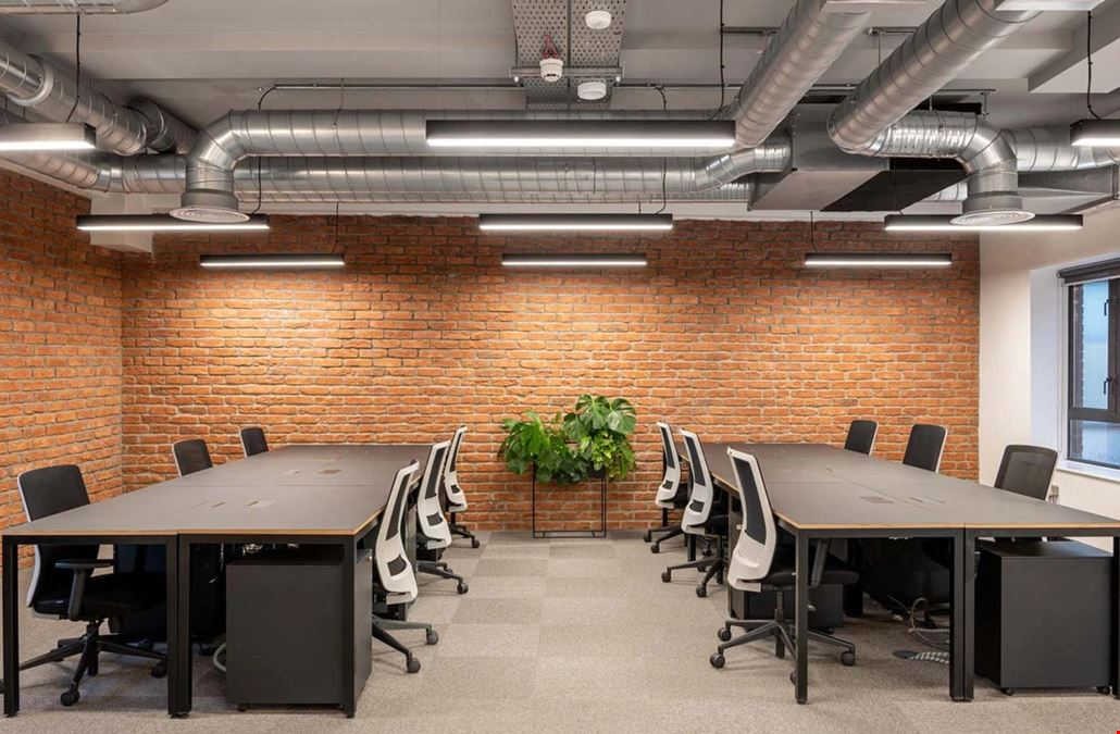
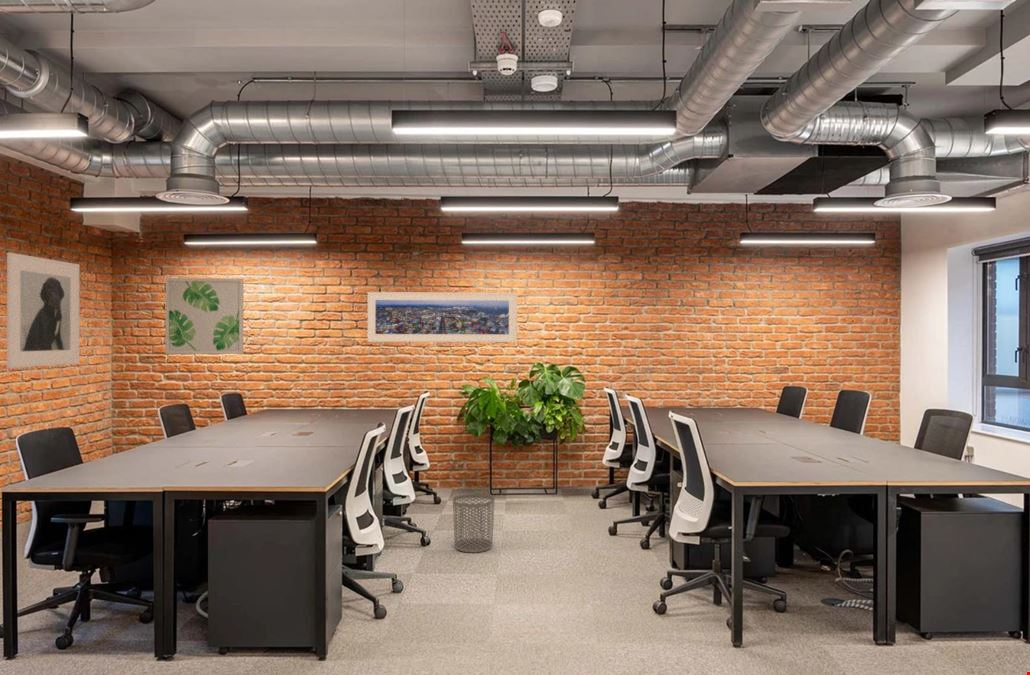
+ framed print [6,252,80,369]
+ wall art [164,277,244,355]
+ waste bin [452,493,495,554]
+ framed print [367,291,518,343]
